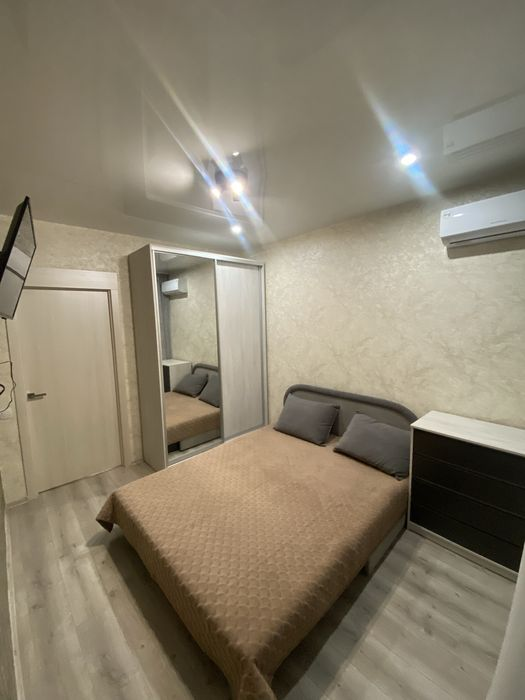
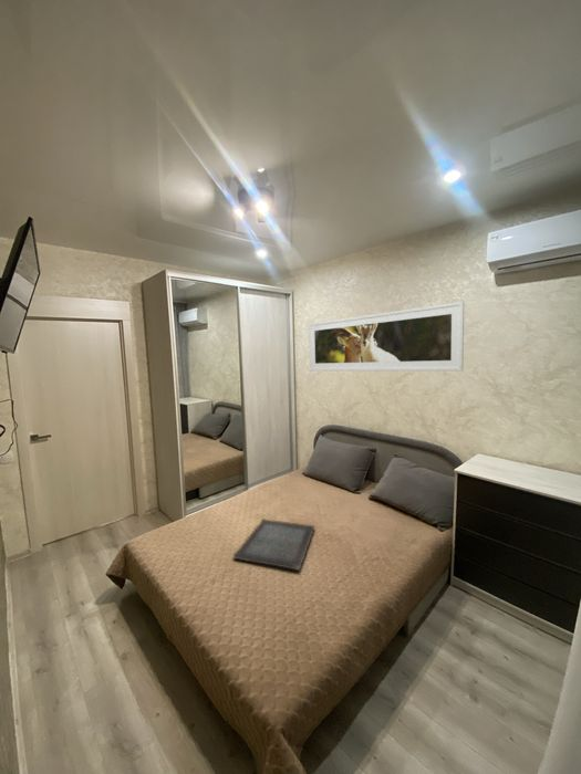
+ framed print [308,301,465,372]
+ serving tray [232,517,315,572]
